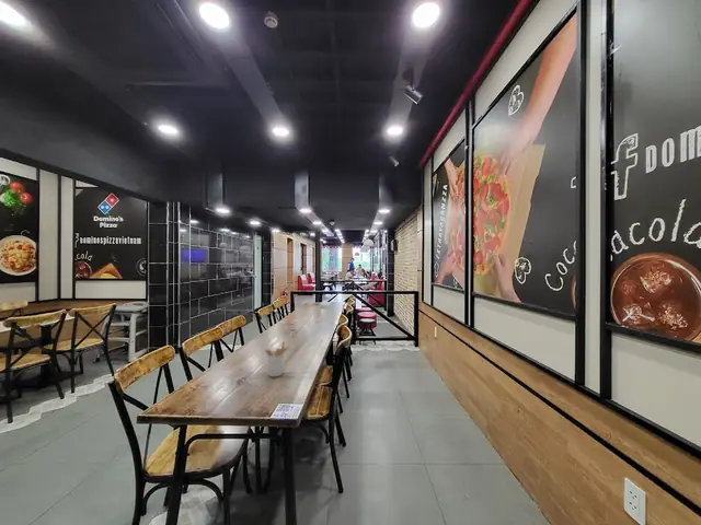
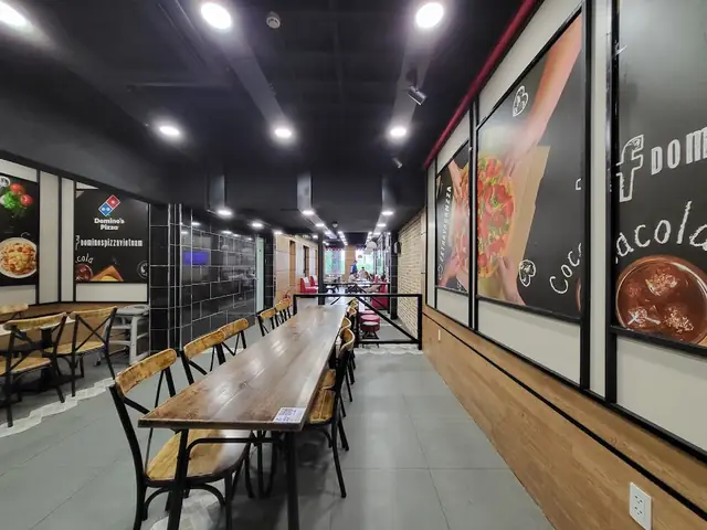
- utensil holder [264,340,290,378]
